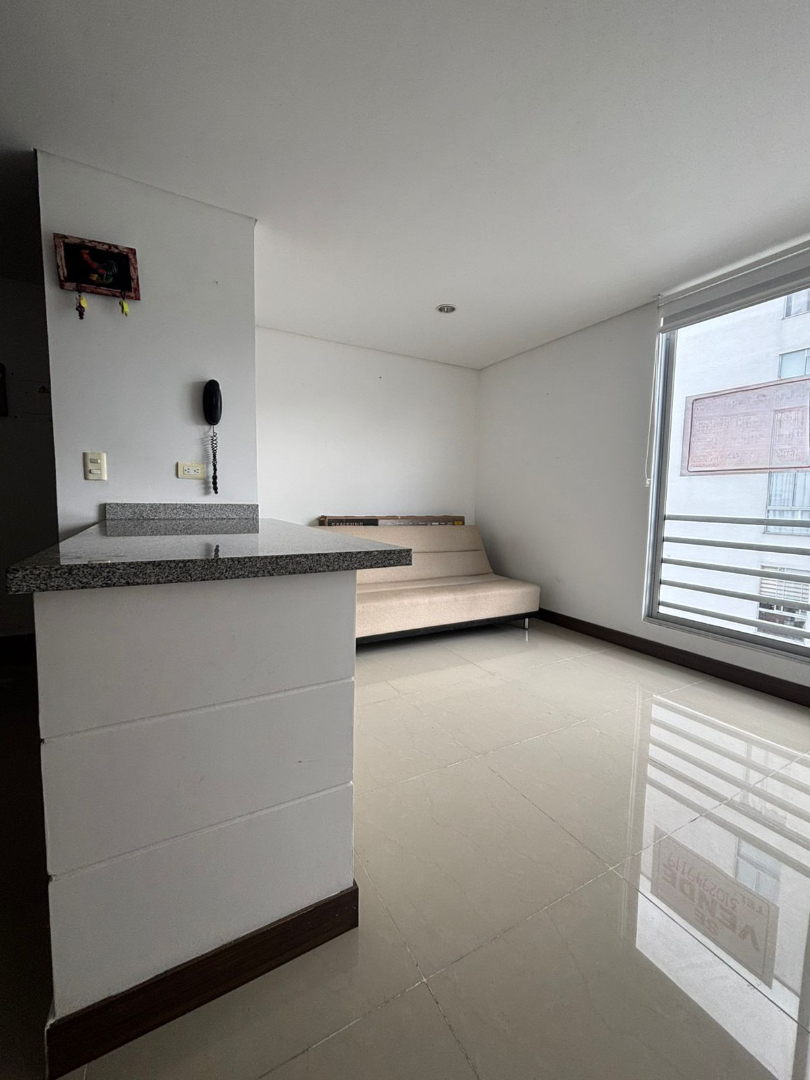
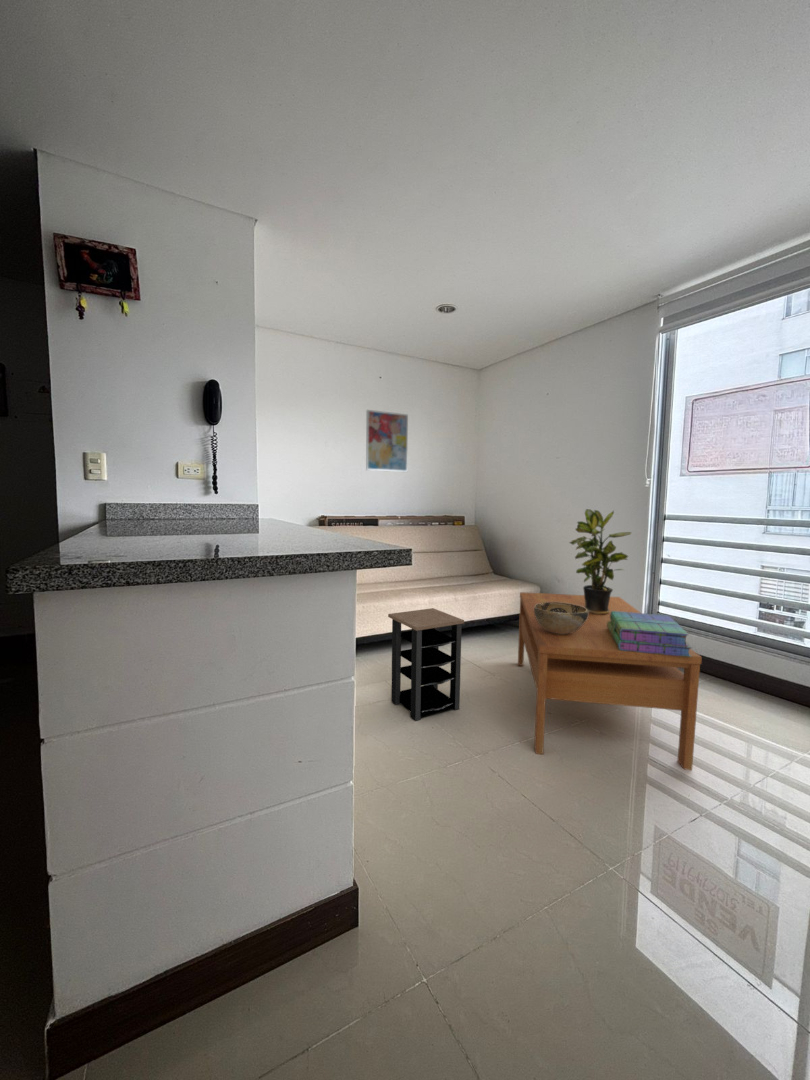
+ coffee table [517,591,703,771]
+ side table [387,607,465,722]
+ decorative bowl [534,602,588,634]
+ wall art [365,409,409,473]
+ potted plant [568,508,633,615]
+ stack of books [607,611,693,657]
